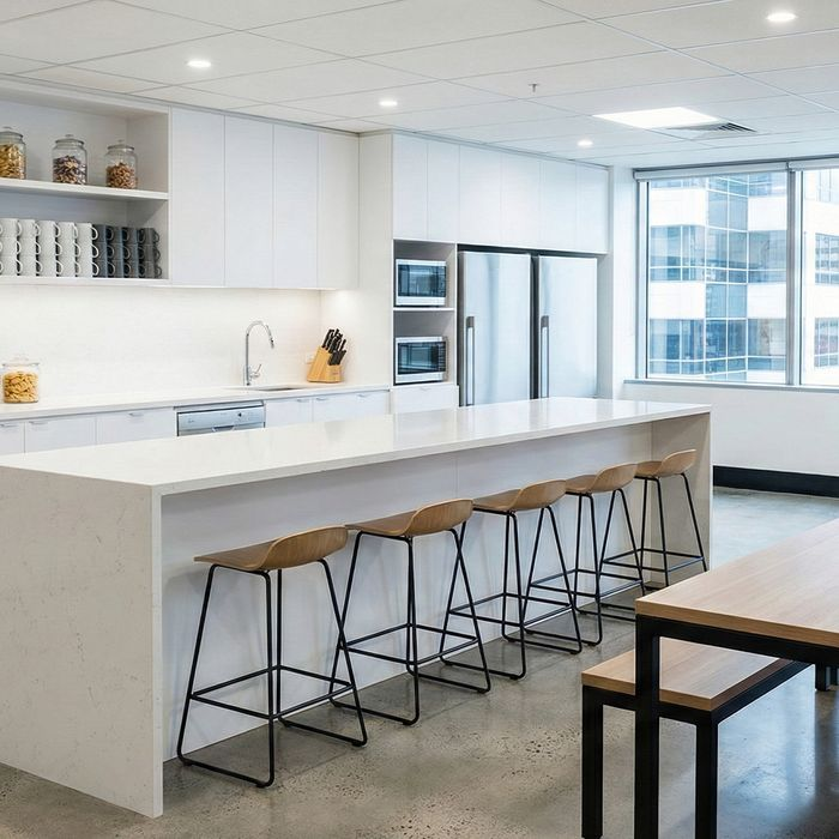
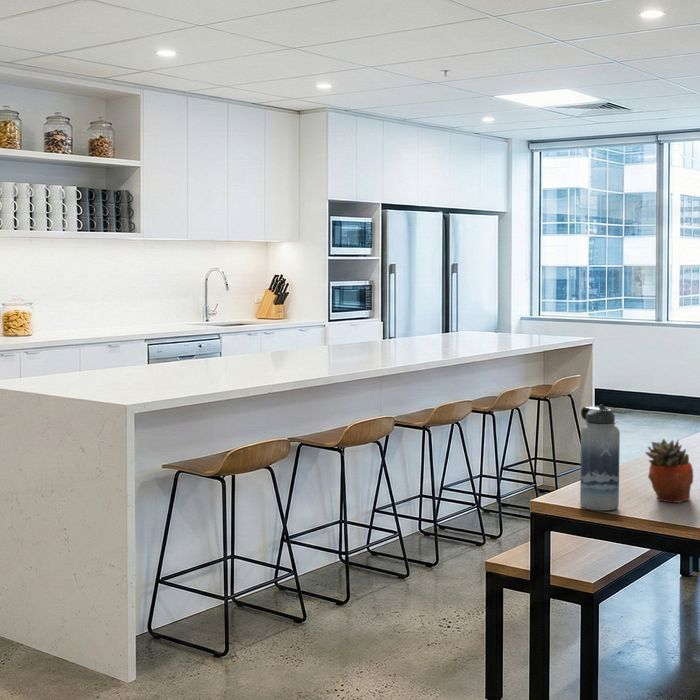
+ water bottle [579,404,621,512]
+ succulent planter [644,438,695,504]
